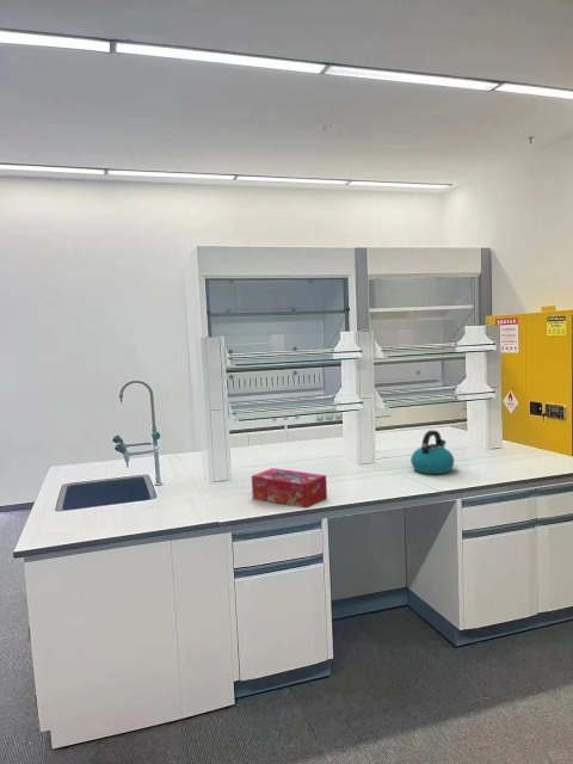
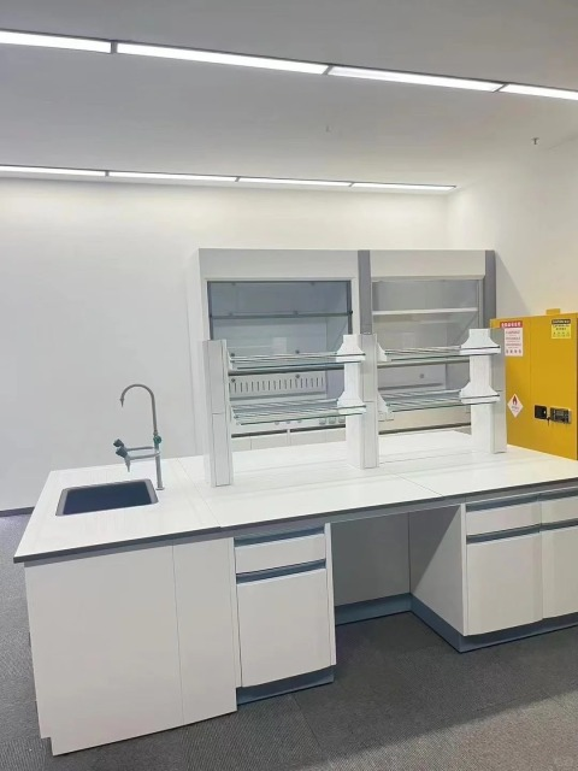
- kettle [409,429,455,475]
- tissue box [251,467,328,510]
